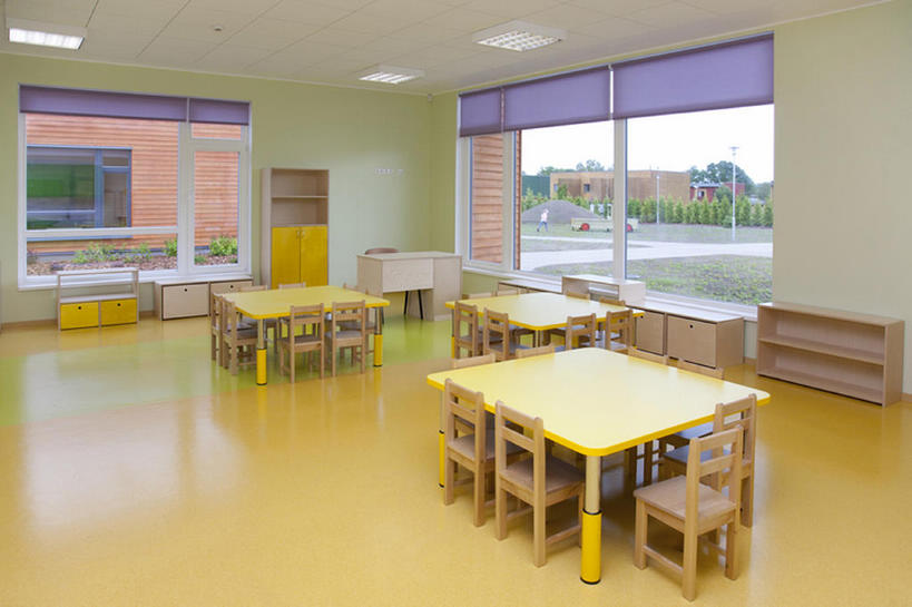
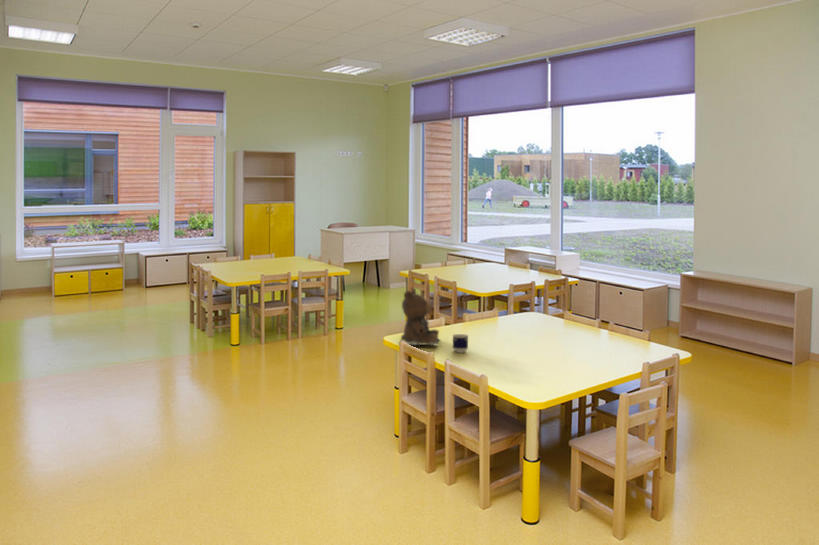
+ teddy bear [400,287,441,347]
+ cup [451,333,469,354]
